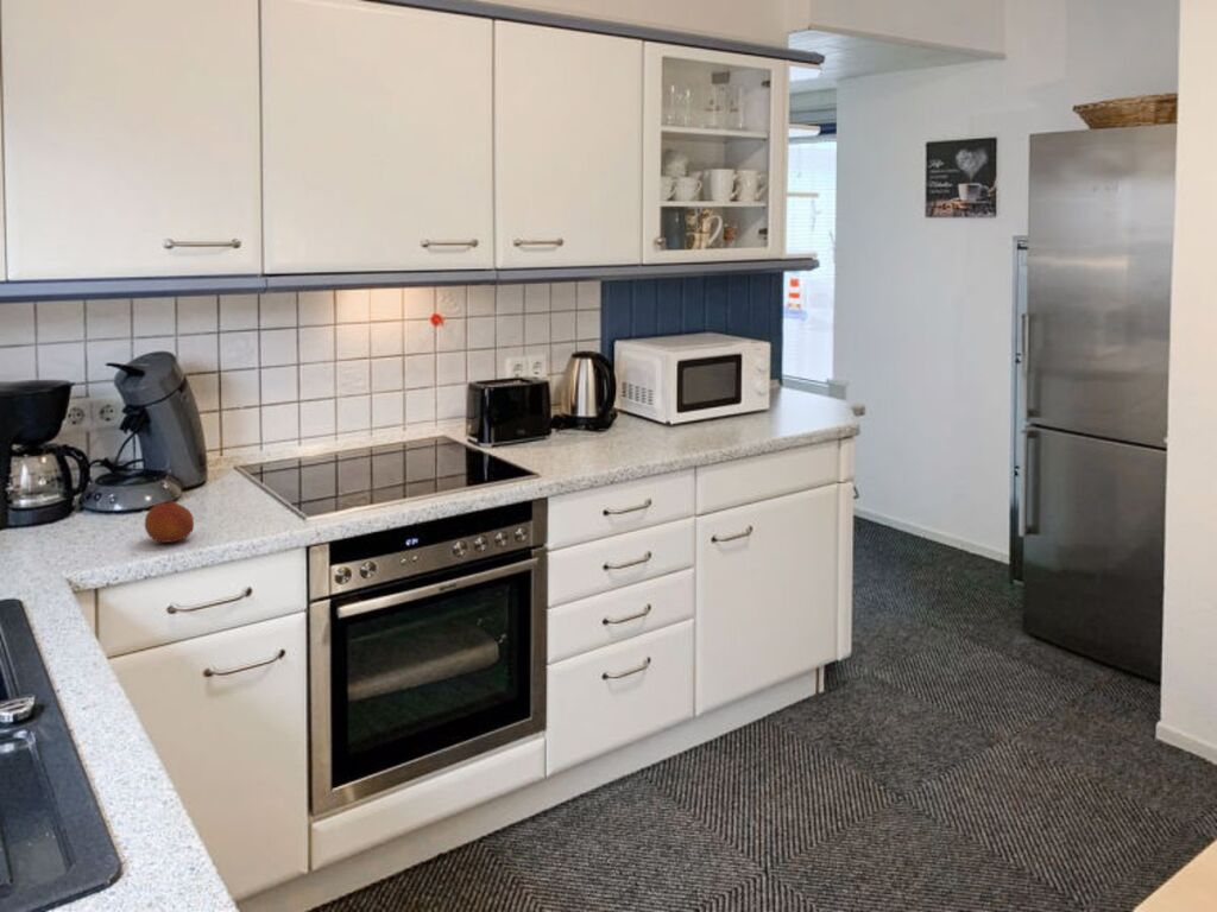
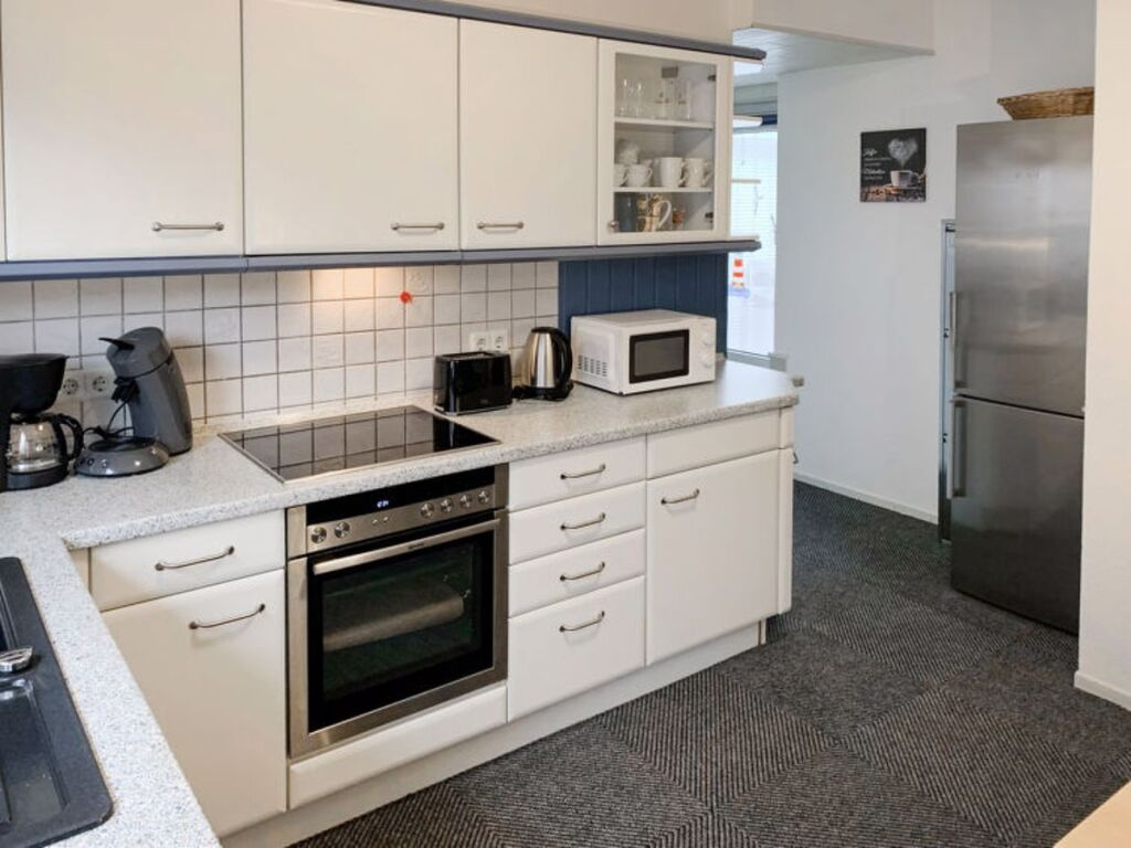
- fruit [144,499,195,544]
